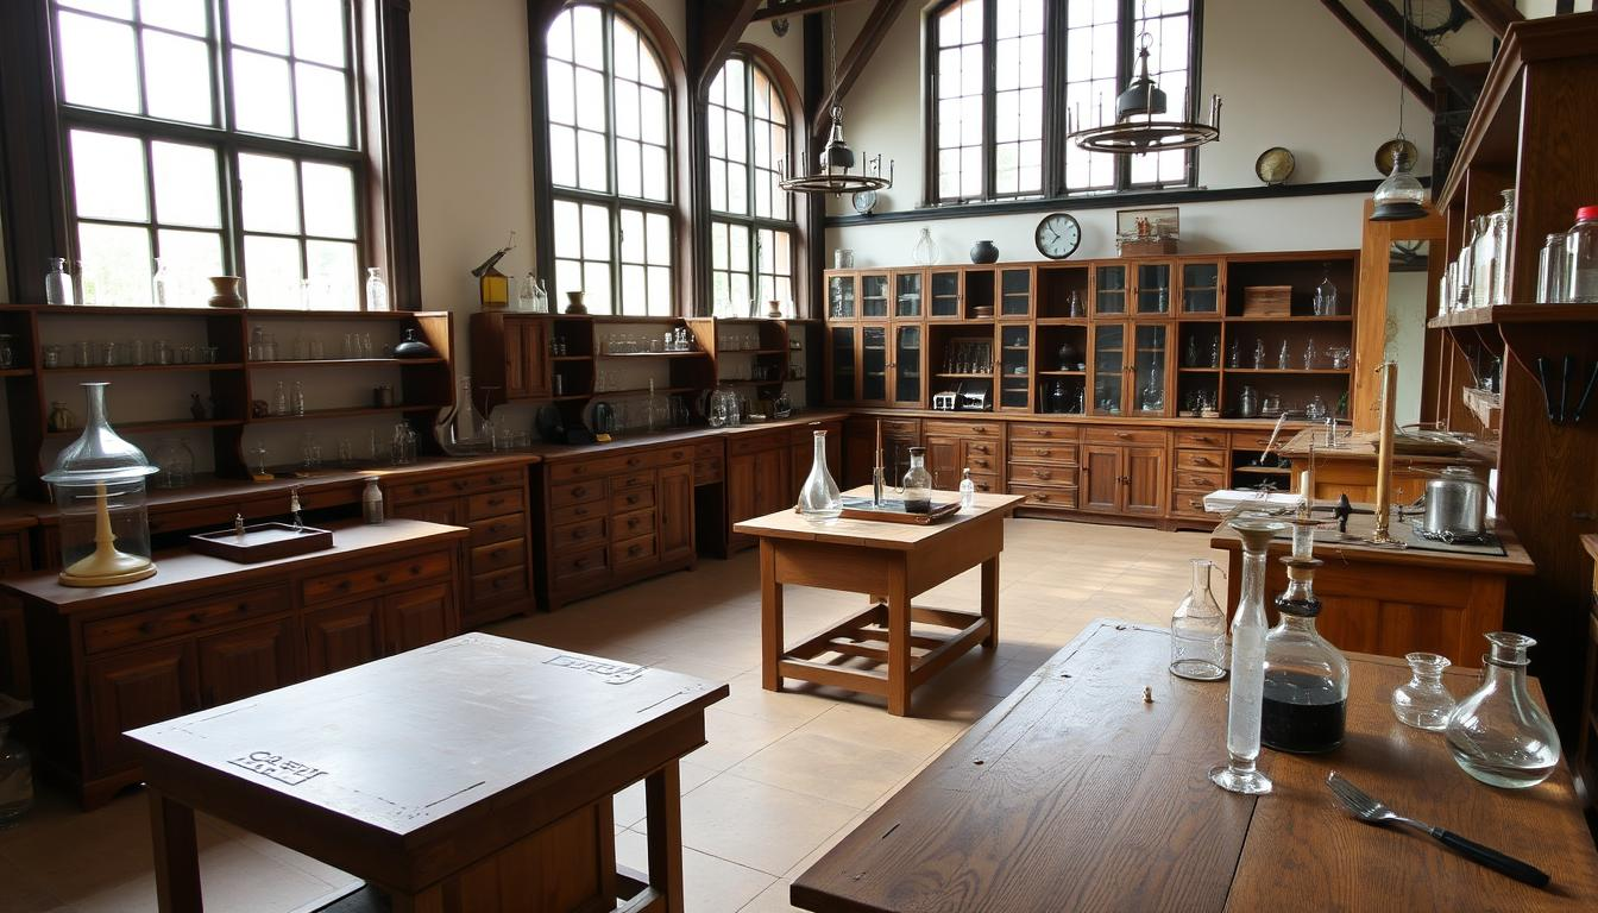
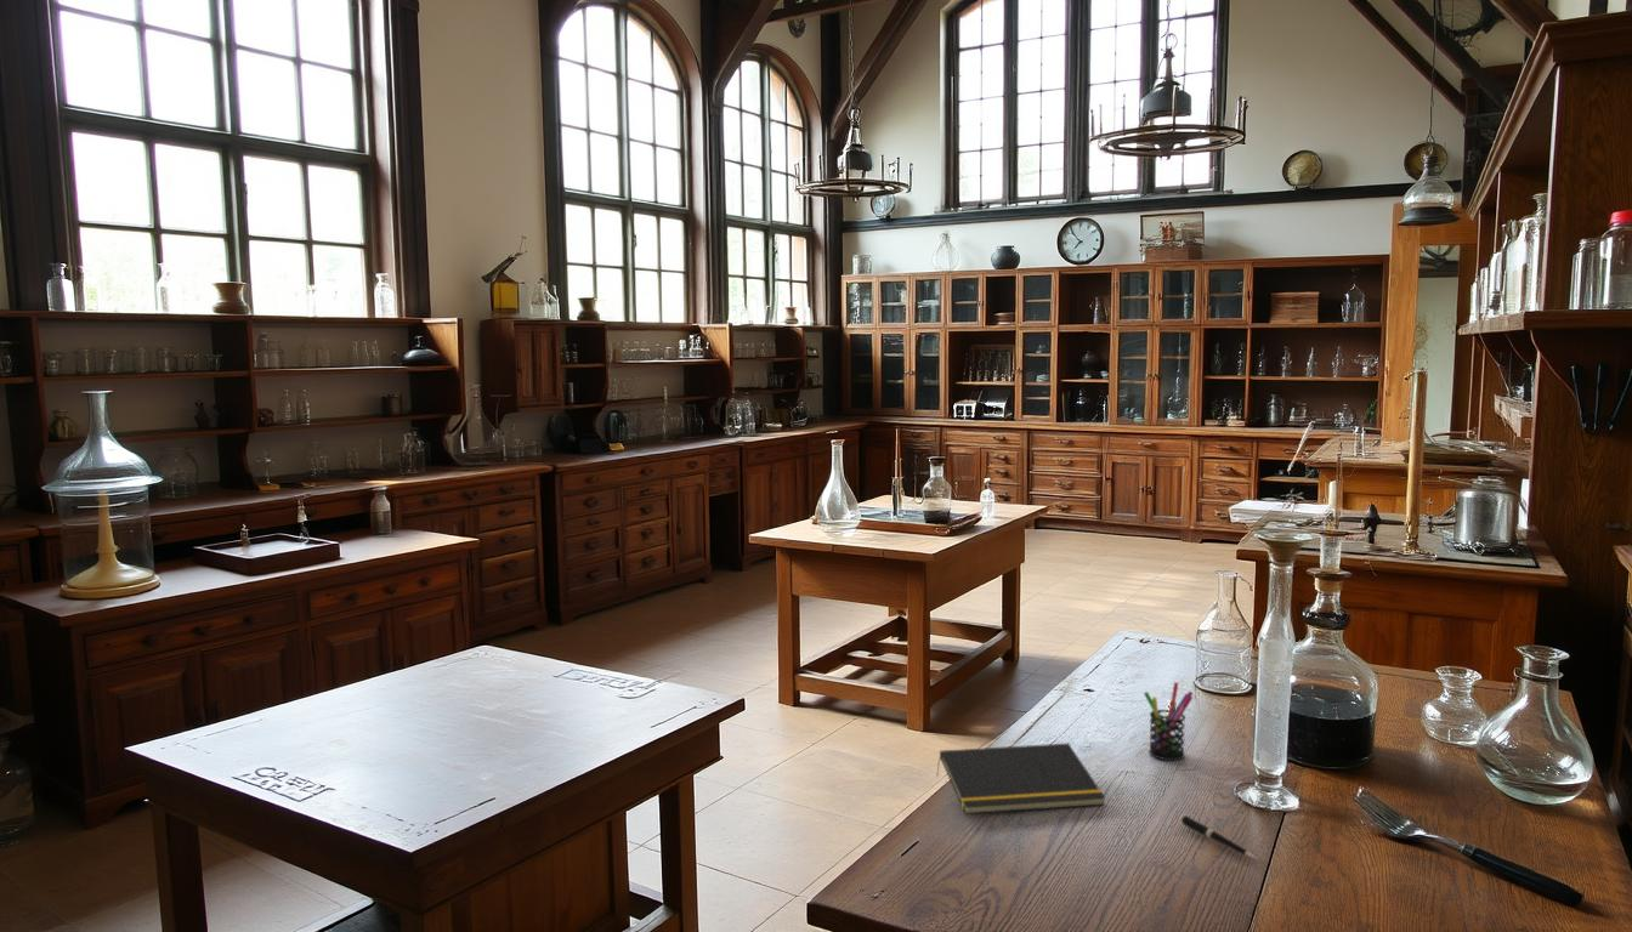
+ pen [1179,813,1258,860]
+ pen holder [1143,681,1195,761]
+ notepad [935,743,1106,816]
